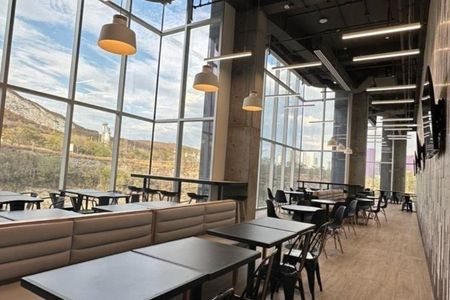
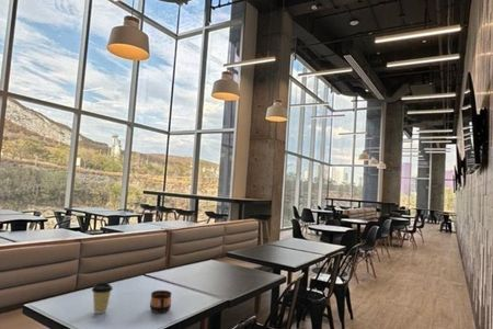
+ coffee cup [91,282,114,315]
+ cup [149,290,173,314]
